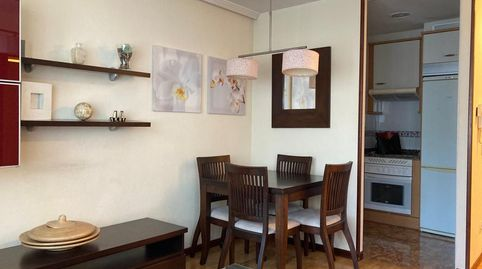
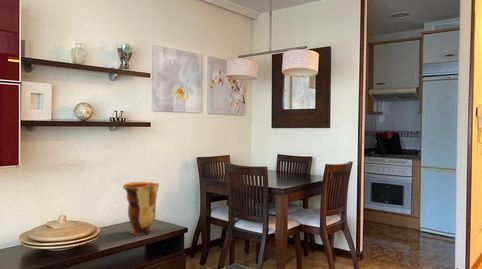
+ decorative vase [122,181,160,236]
